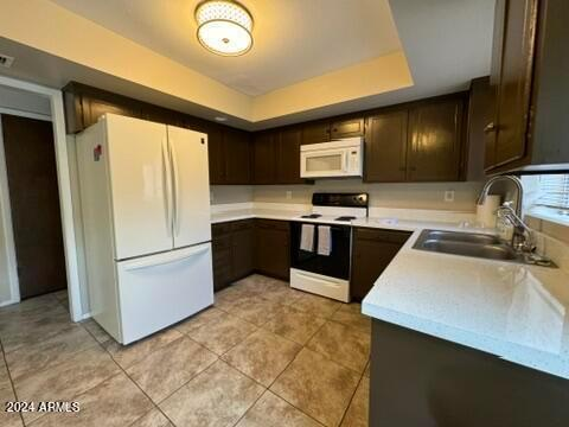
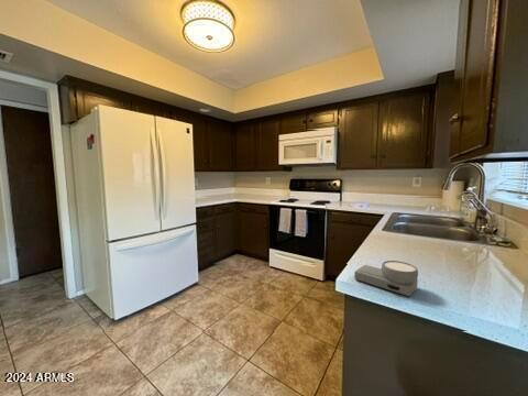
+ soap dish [353,260,419,297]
